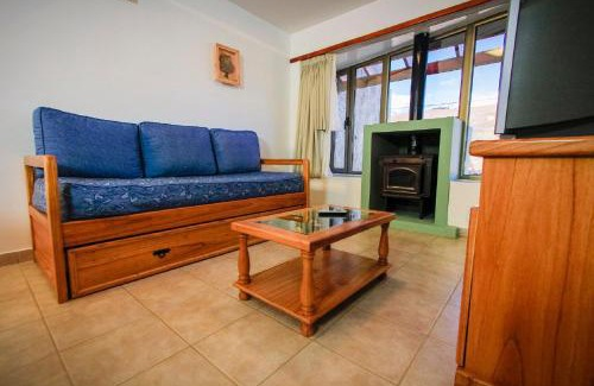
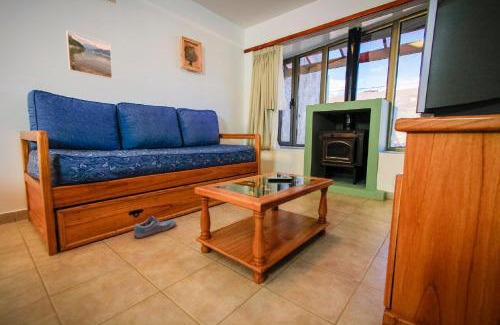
+ shoe [132,215,177,239]
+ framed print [65,29,113,80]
